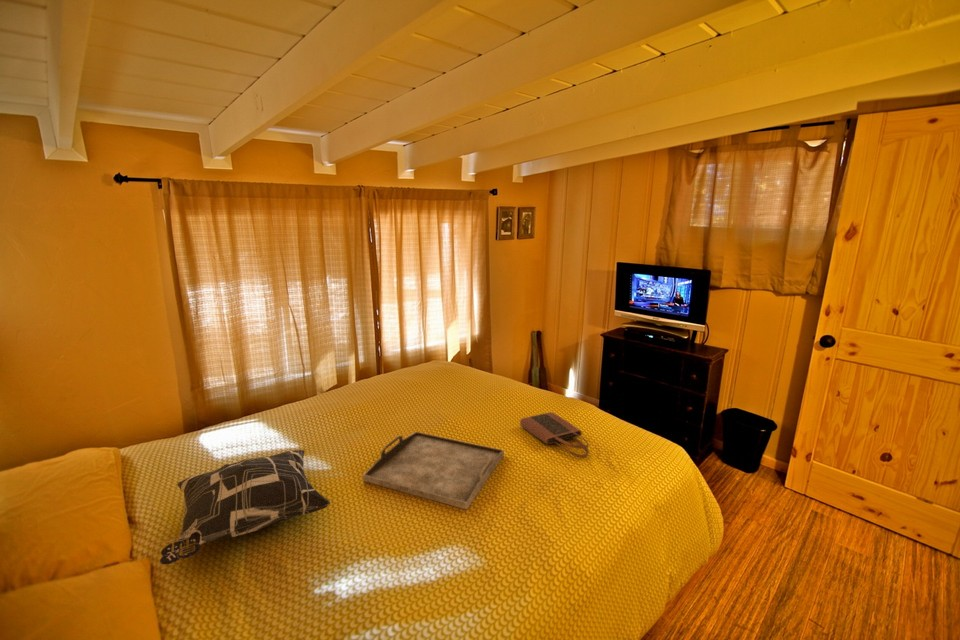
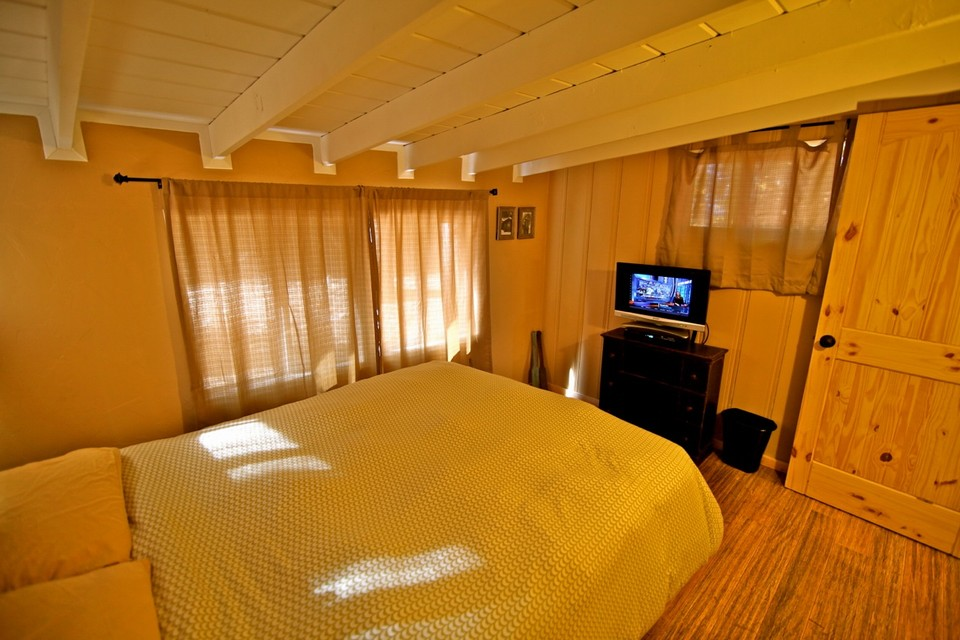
- decorative pillow [159,449,331,566]
- serving tray [362,431,505,511]
- tote bag [519,411,590,459]
